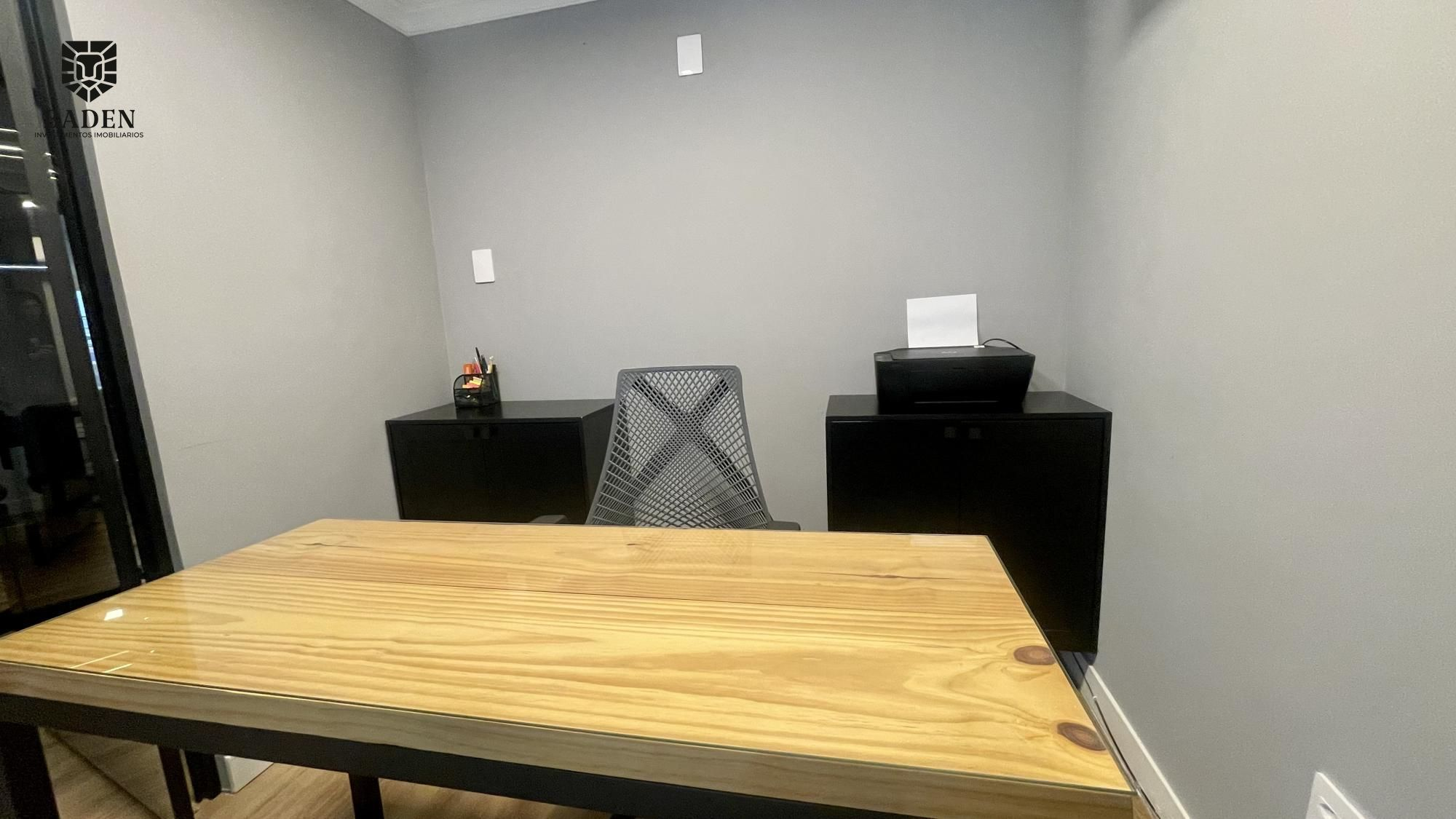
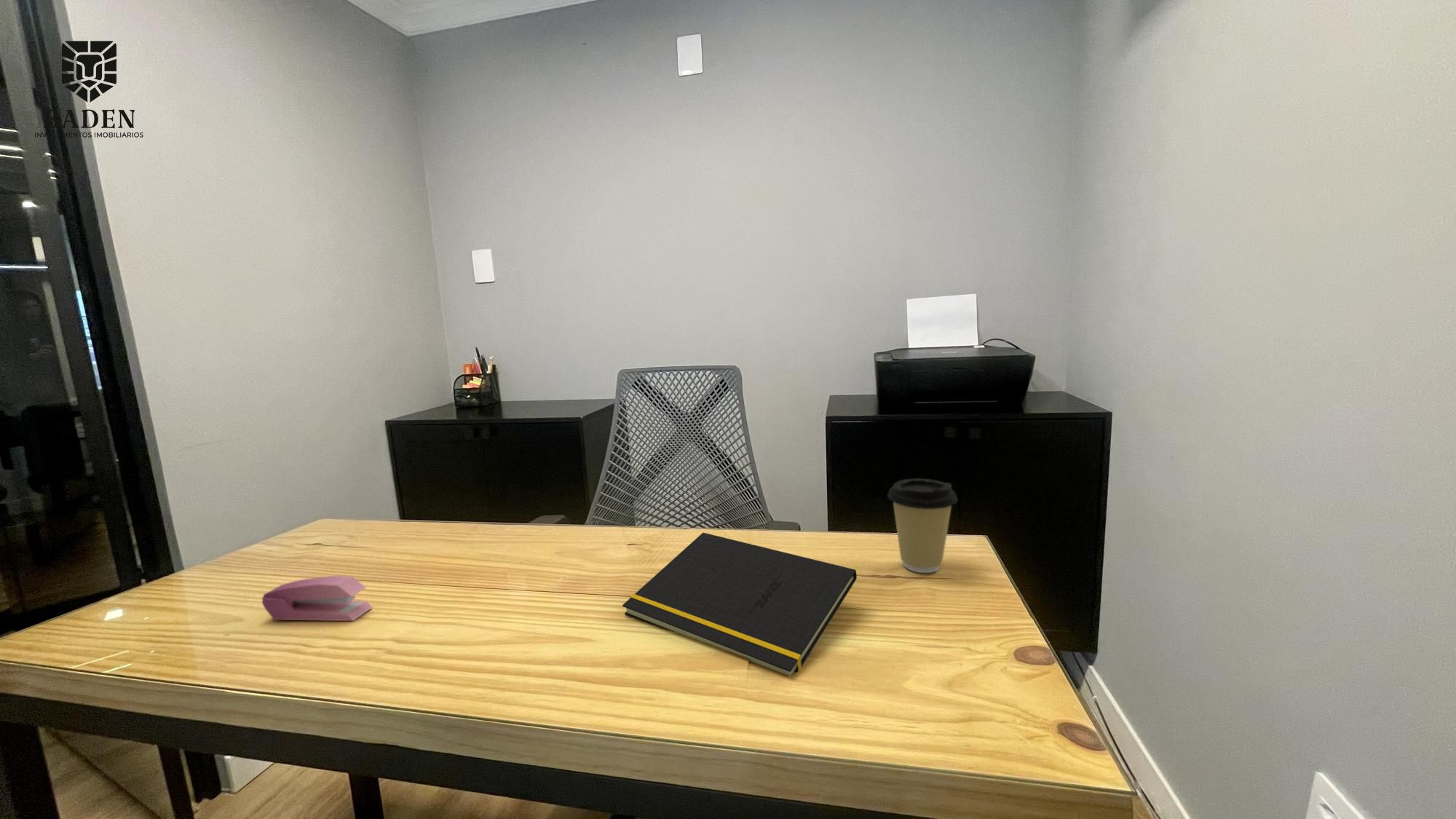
+ coffee cup [887,478,958,574]
+ stapler [261,575,373,622]
+ notepad [622,532,858,676]
